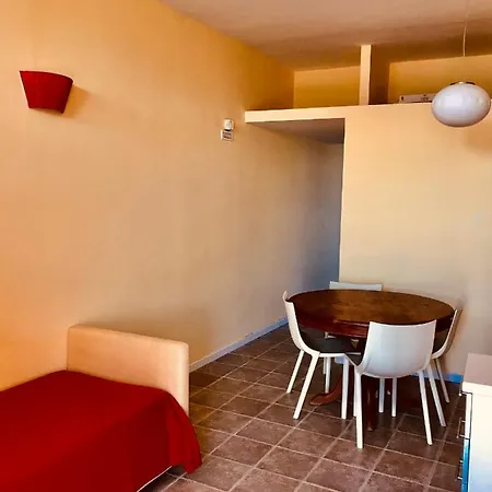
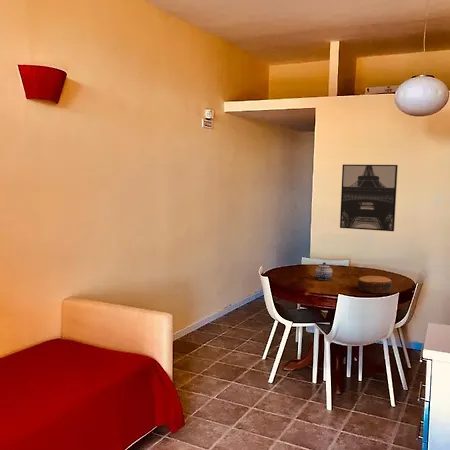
+ teapot [314,261,333,281]
+ bowl [357,275,393,294]
+ wall art [339,164,399,232]
